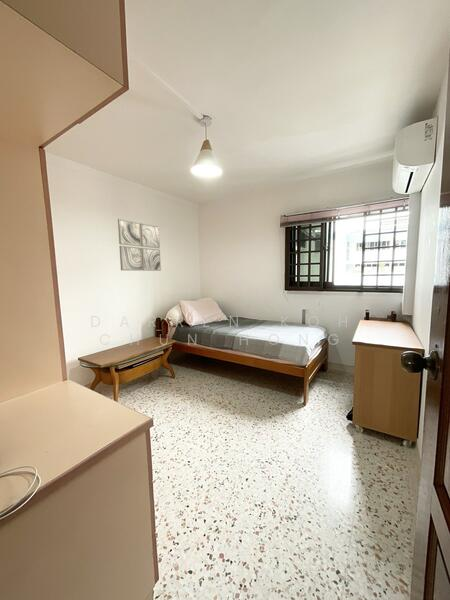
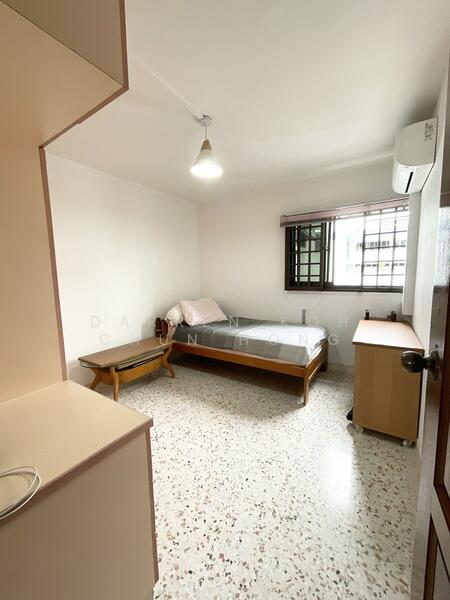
- wall art [117,218,162,272]
